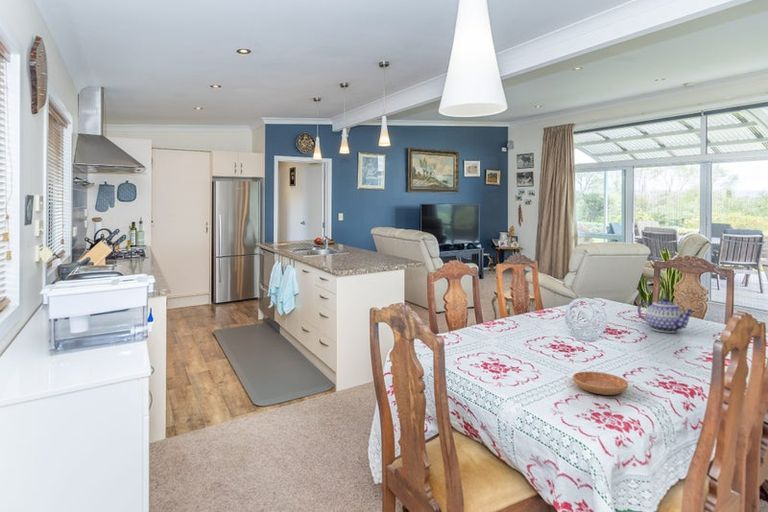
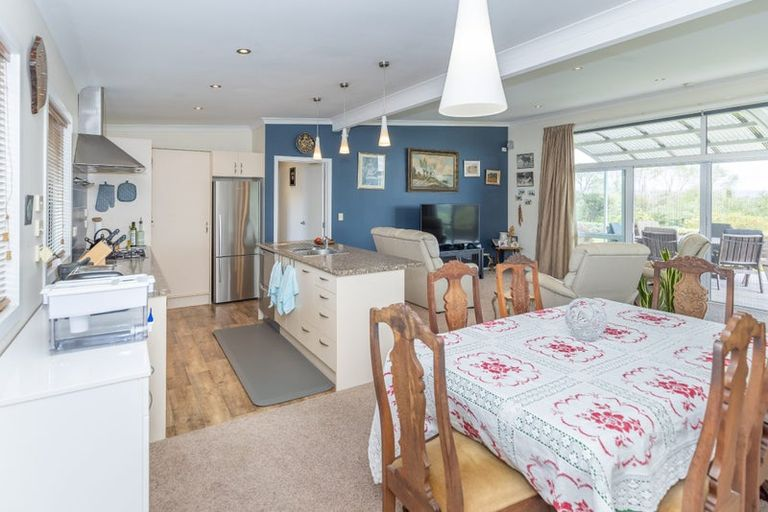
- teapot [637,297,696,334]
- saucer [572,371,629,396]
